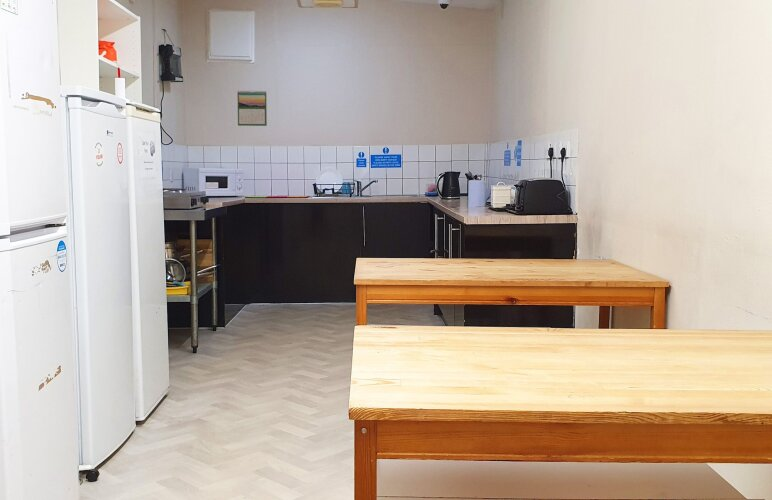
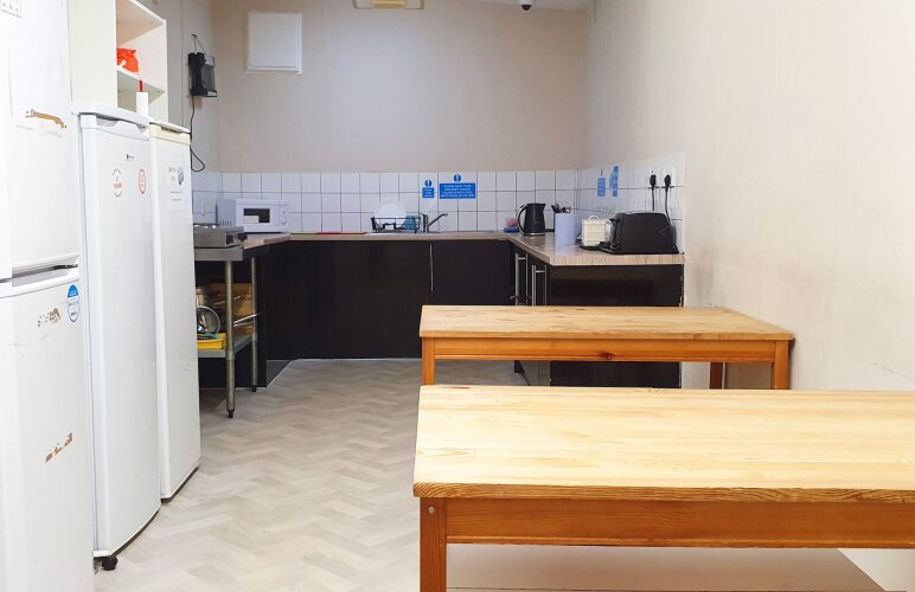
- calendar [237,89,268,127]
